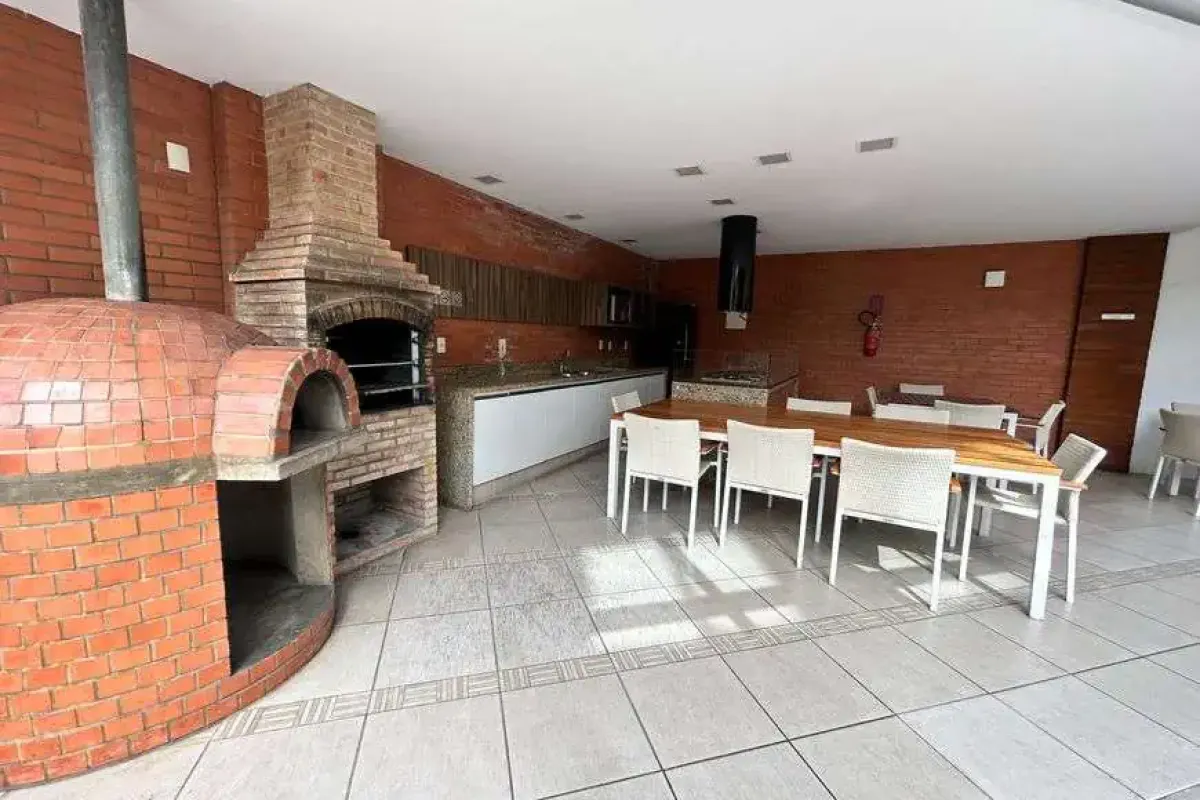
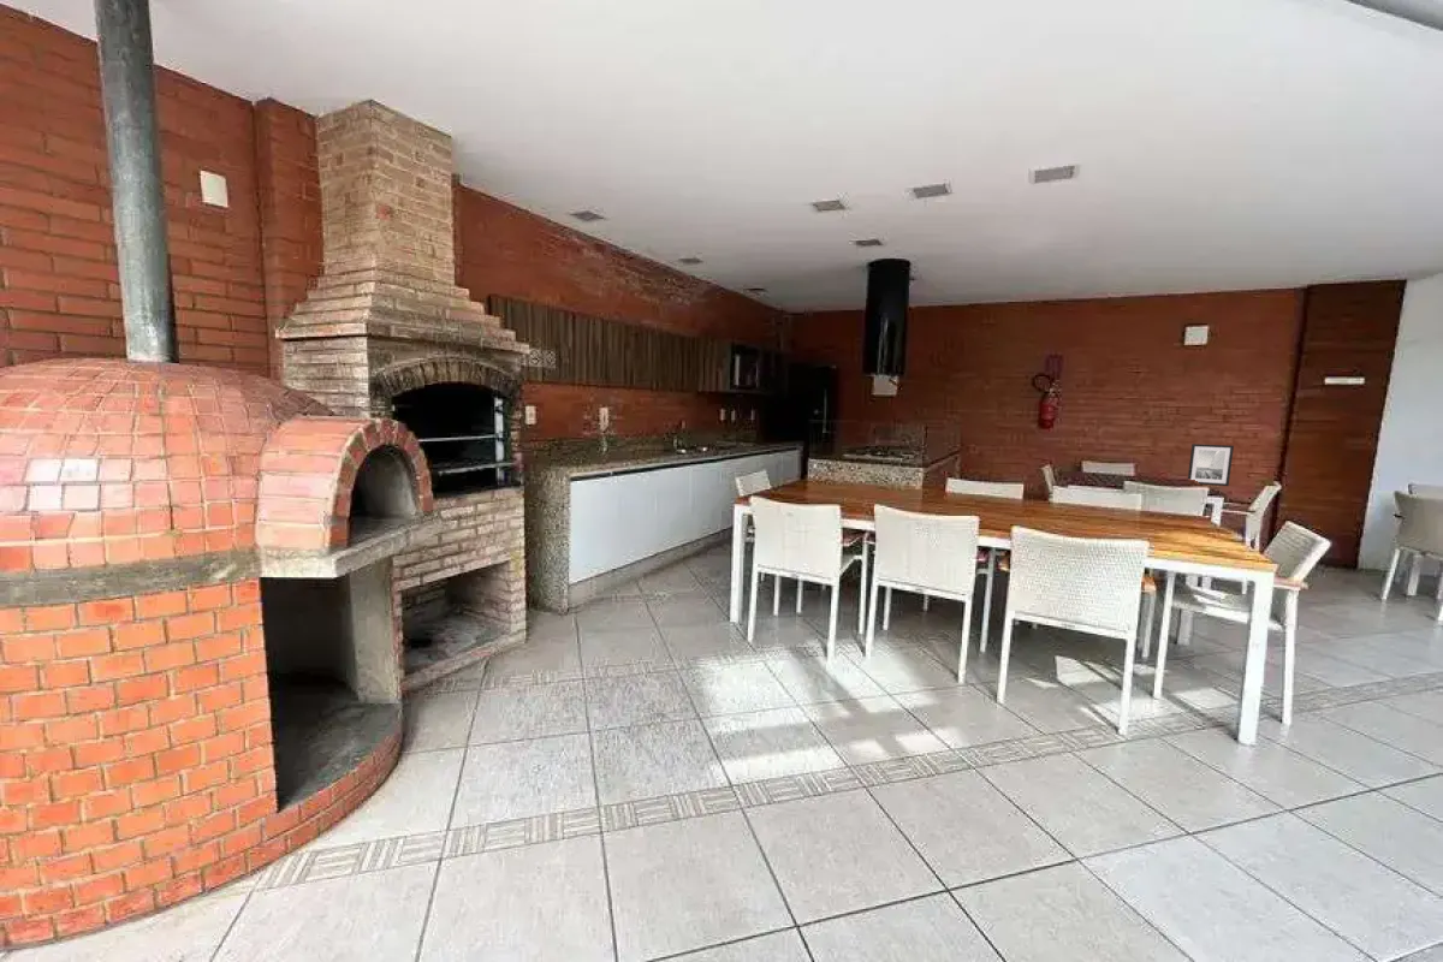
+ wall art [1187,443,1235,487]
